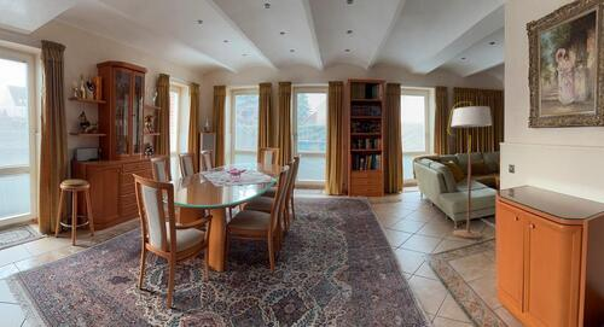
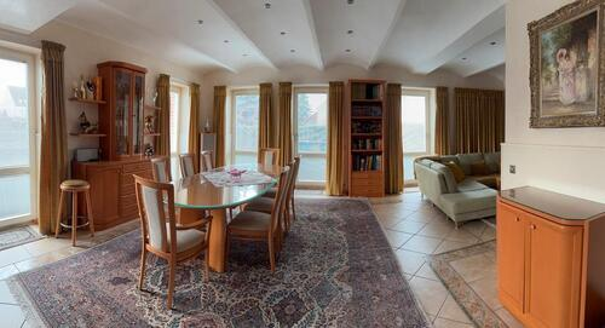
- floor lamp [447,100,493,240]
